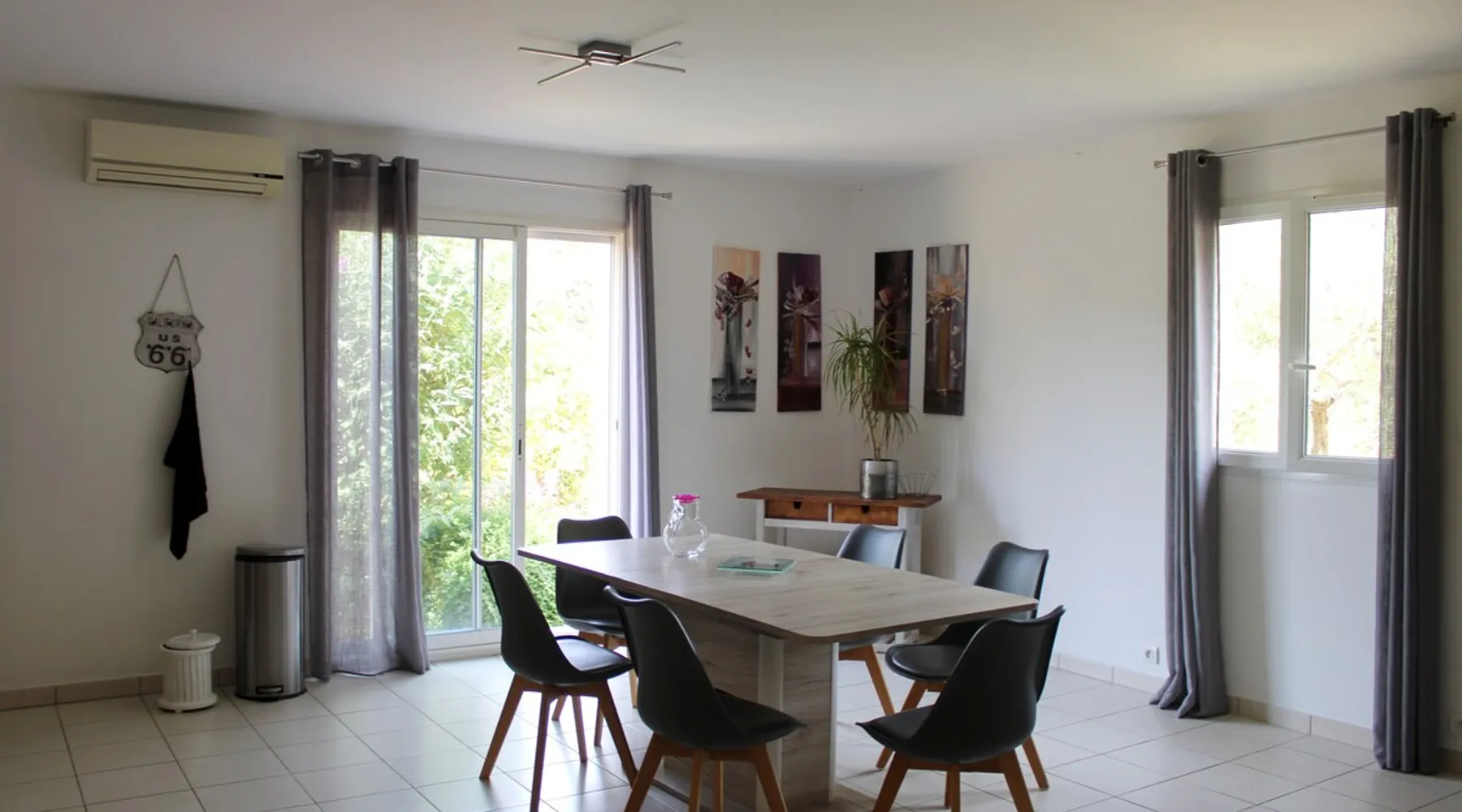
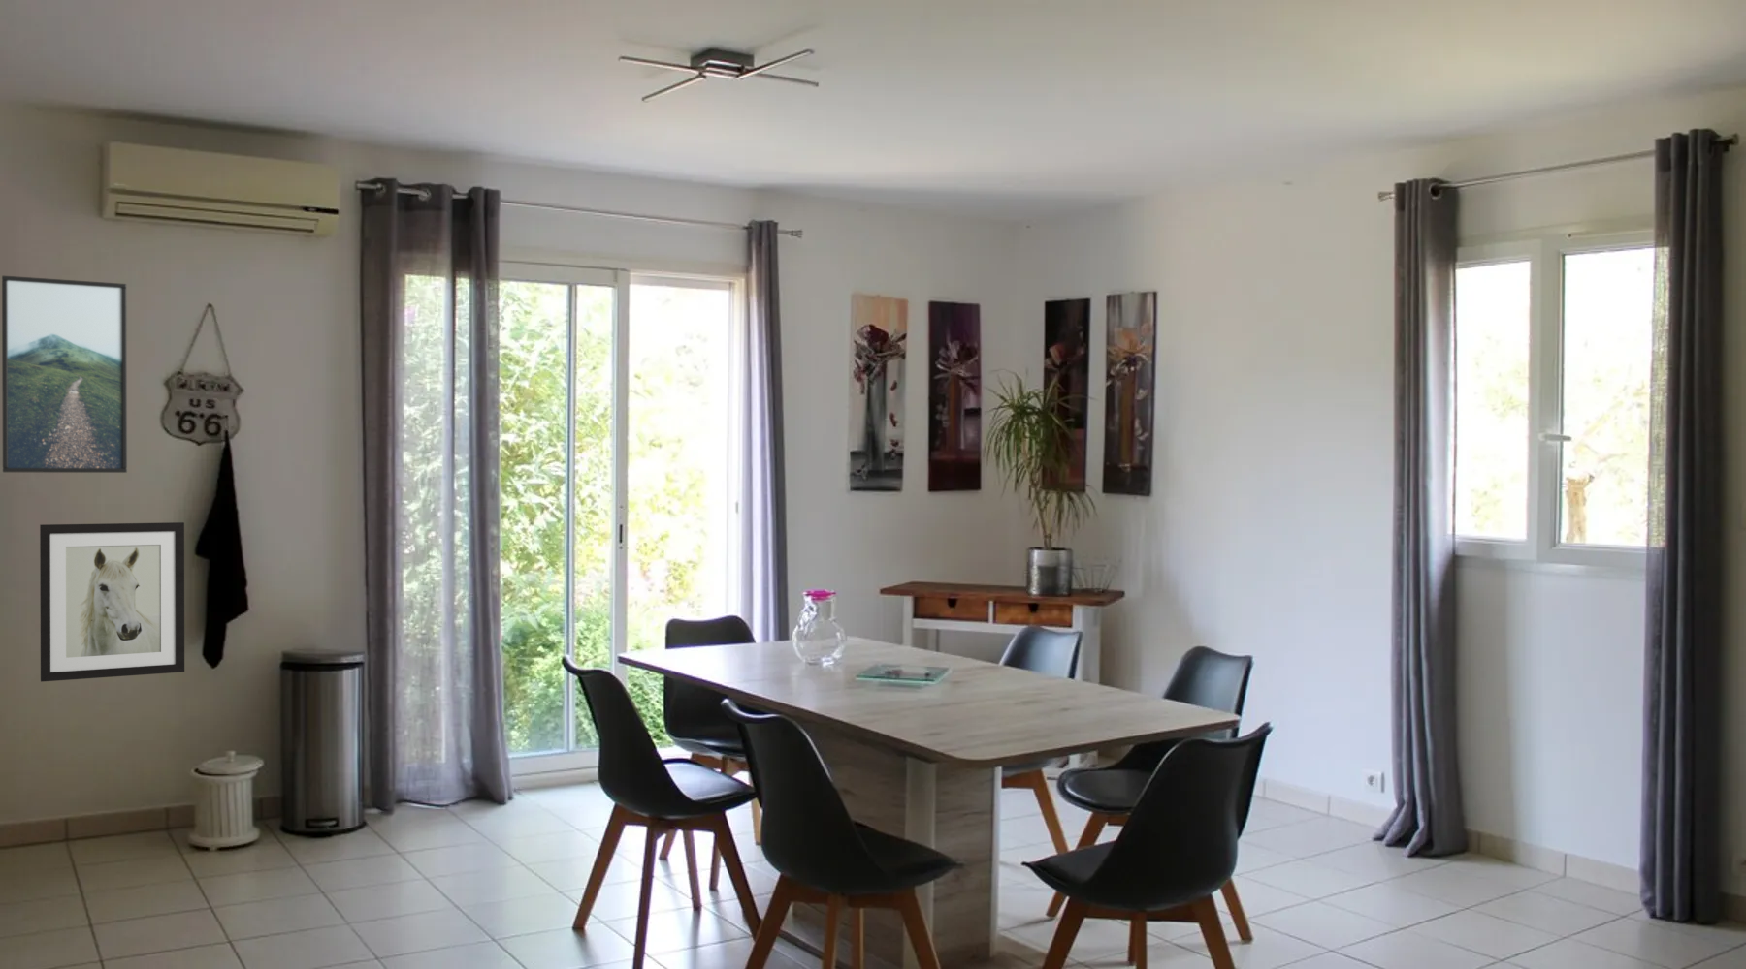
+ wall art [38,521,185,683]
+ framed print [1,276,128,474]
